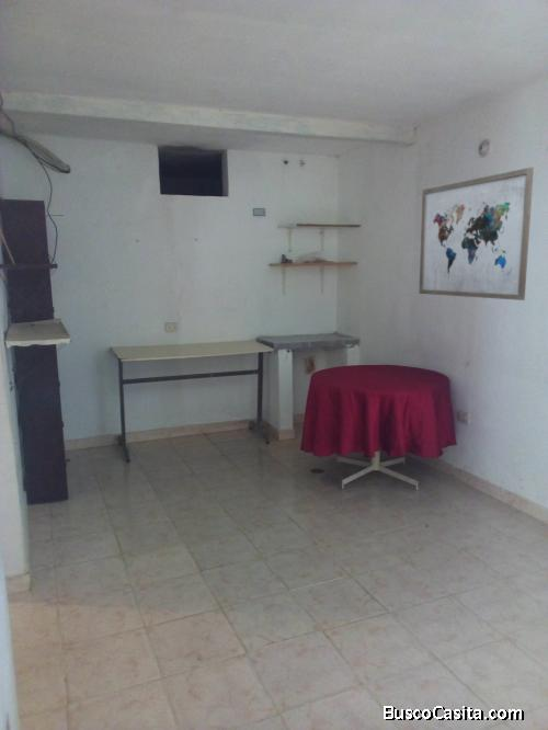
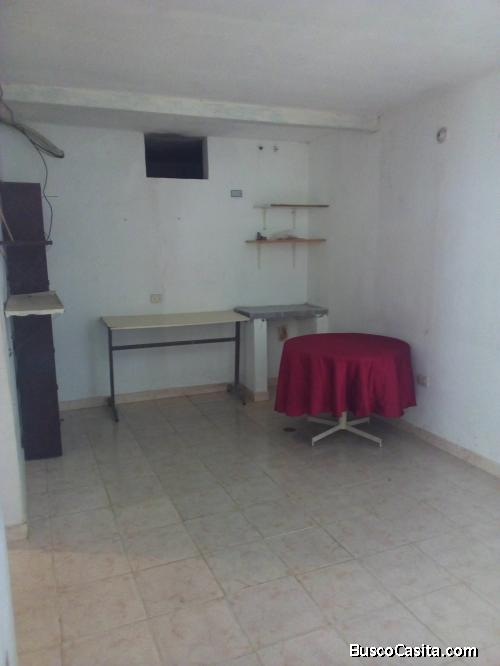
- wall art [418,167,535,301]
